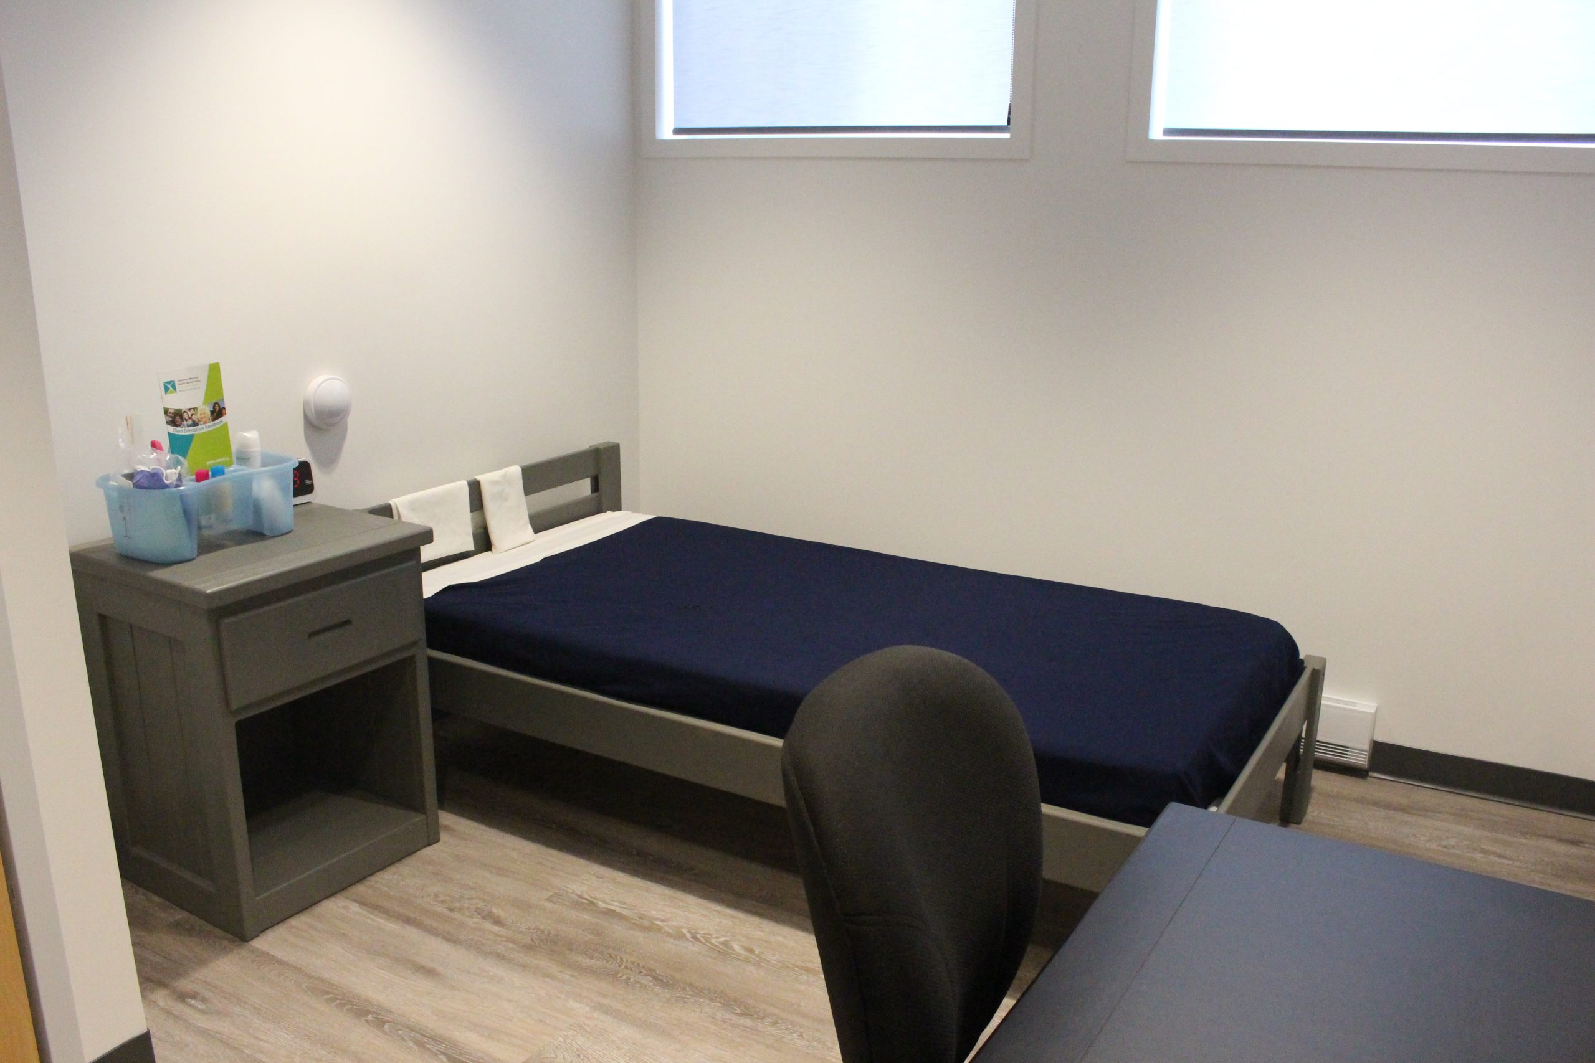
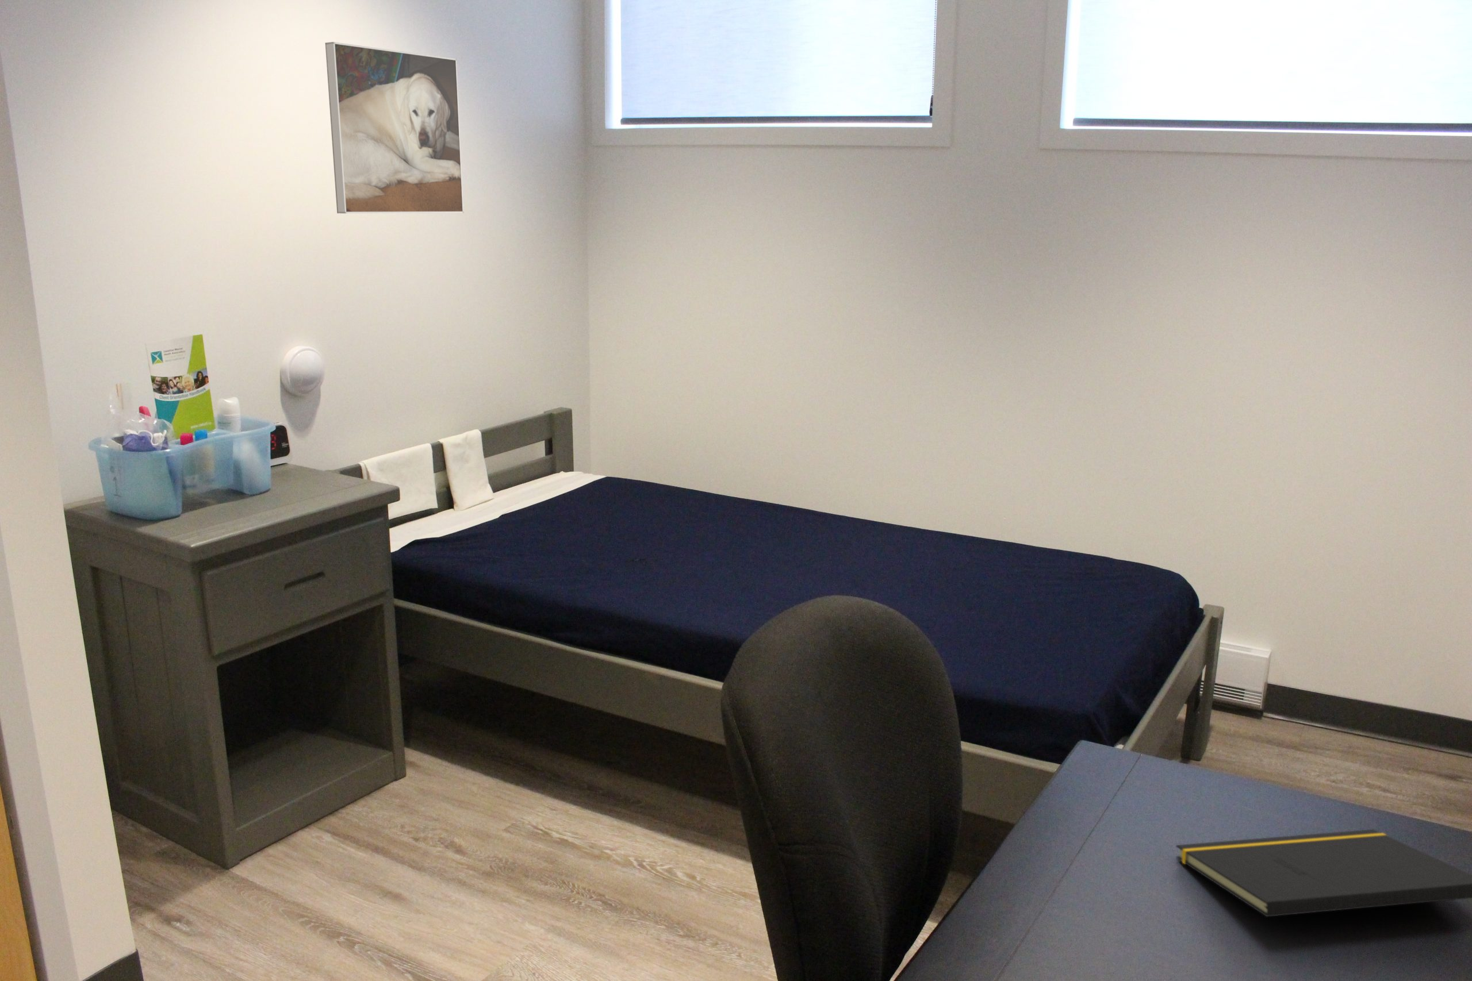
+ notepad [1175,829,1472,917]
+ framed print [325,42,464,213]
